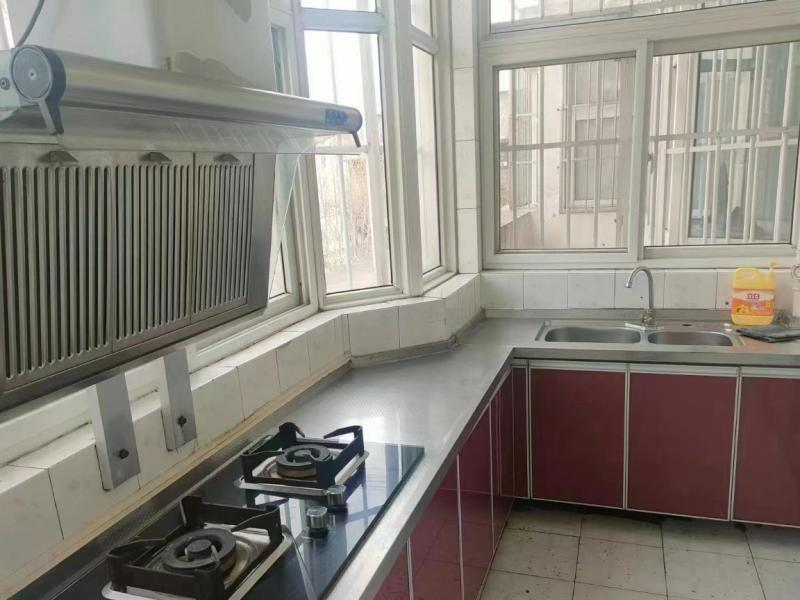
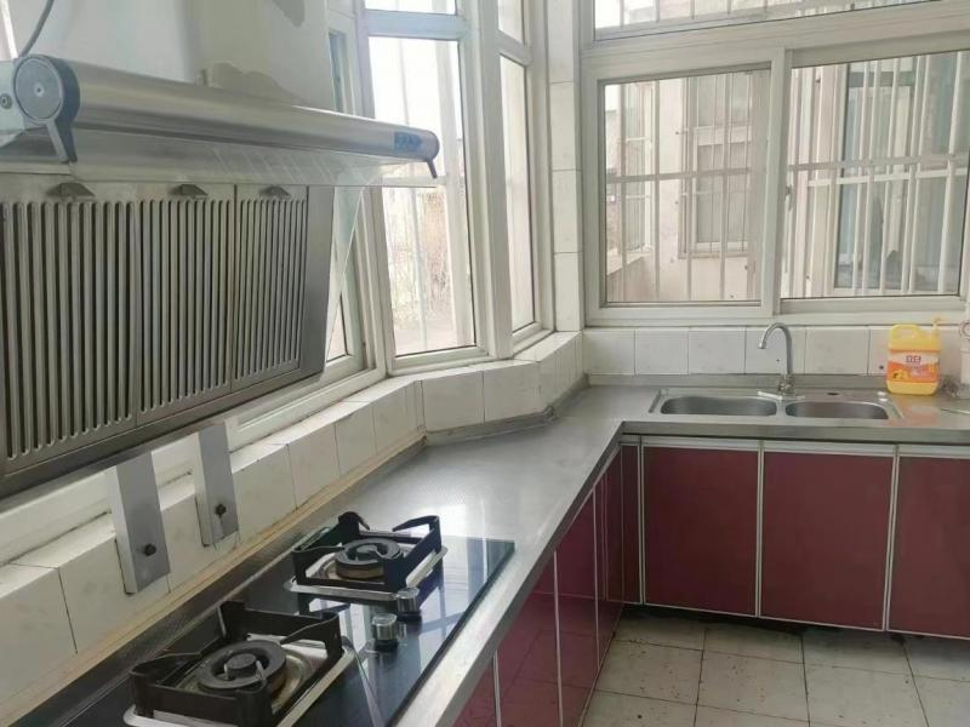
- dish towel [734,323,800,343]
